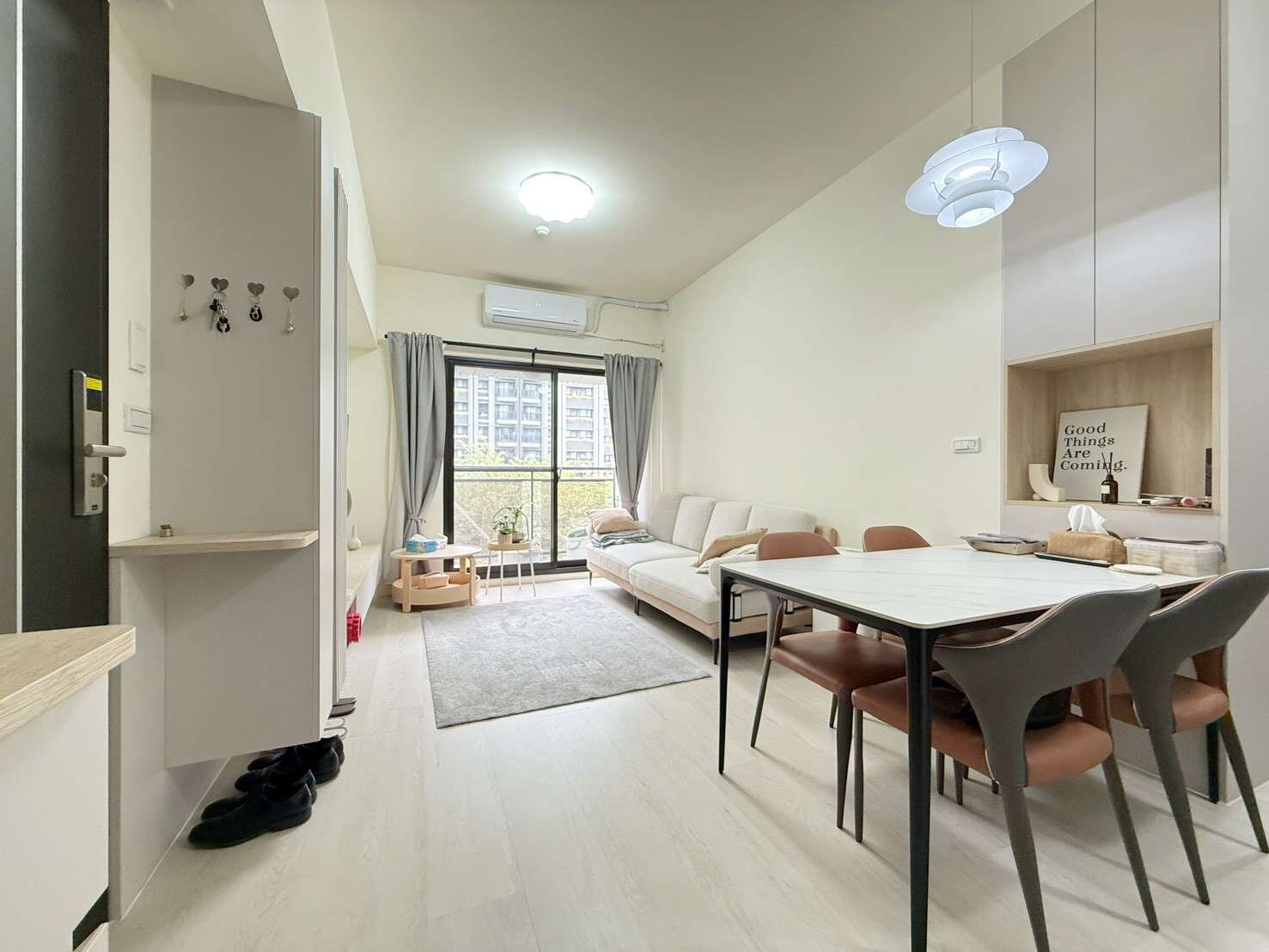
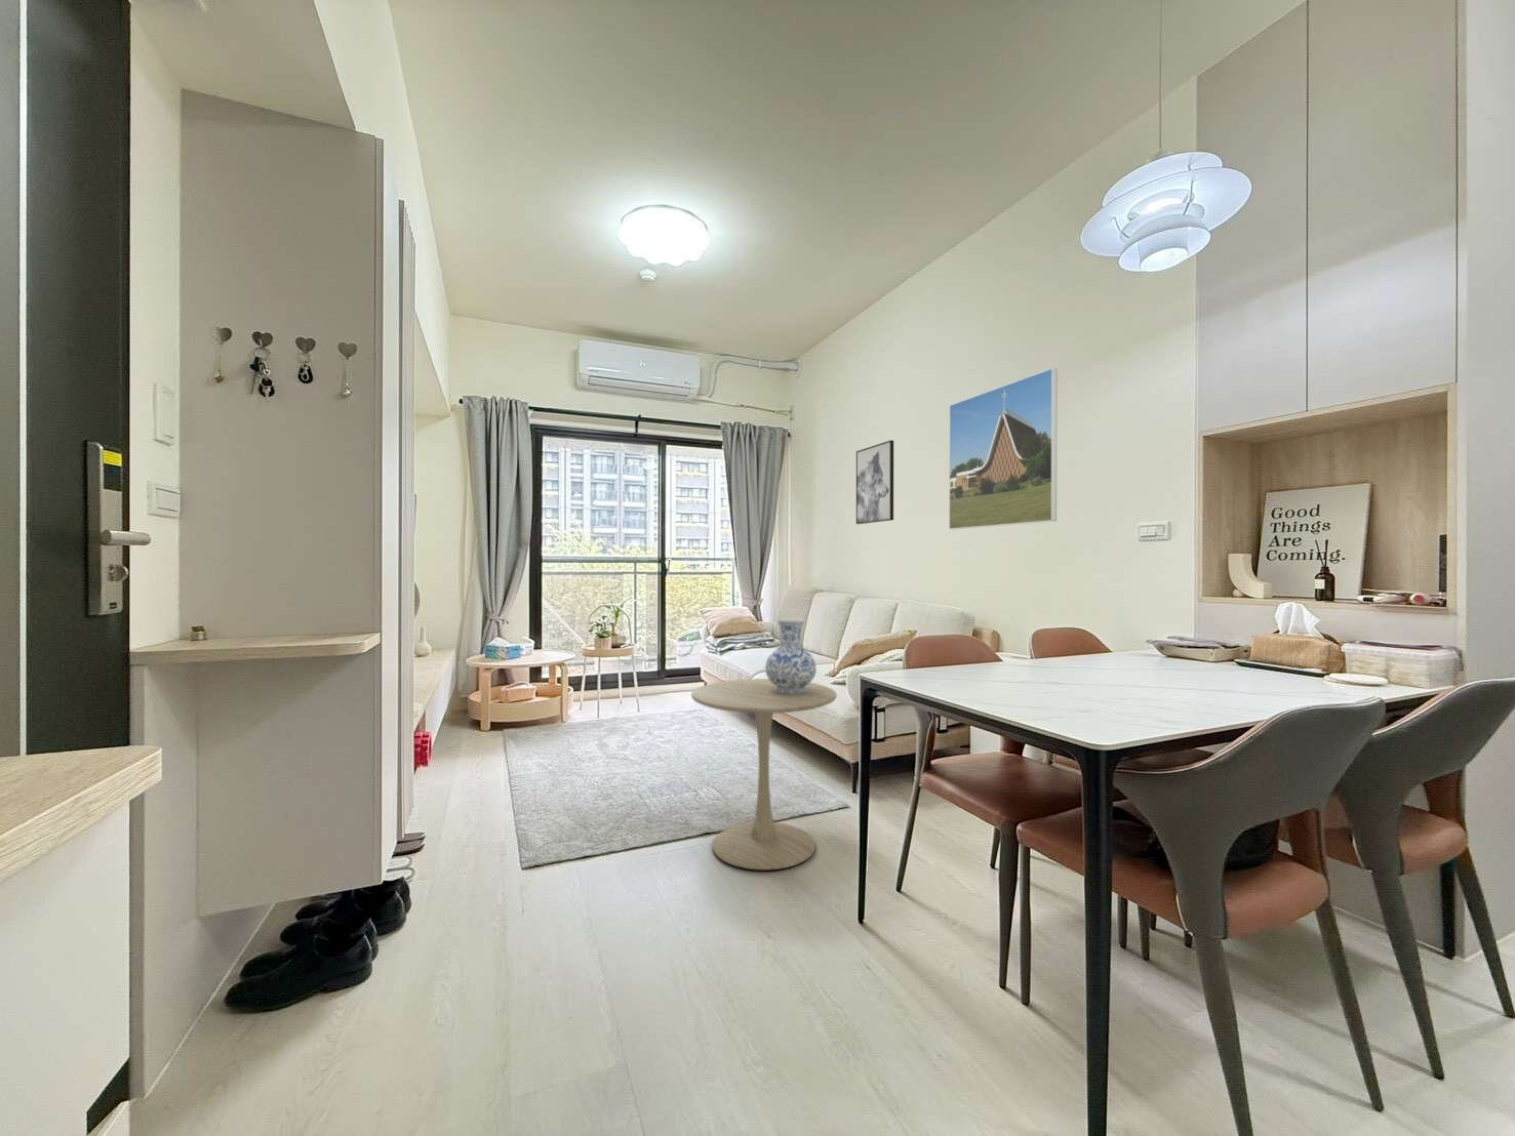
+ vase [764,617,818,694]
+ wall art [856,439,894,525]
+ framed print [948,368,1058,530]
+ side table [690,678,838,871]
